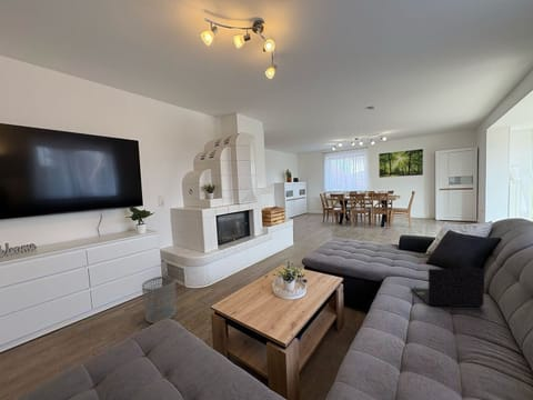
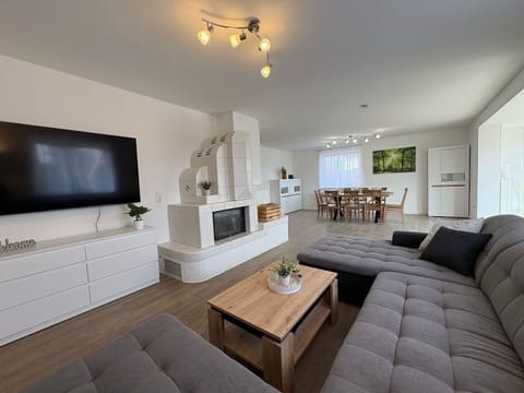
- laptop [409,268,485,308]
- waste bin [141,274,177,324]
